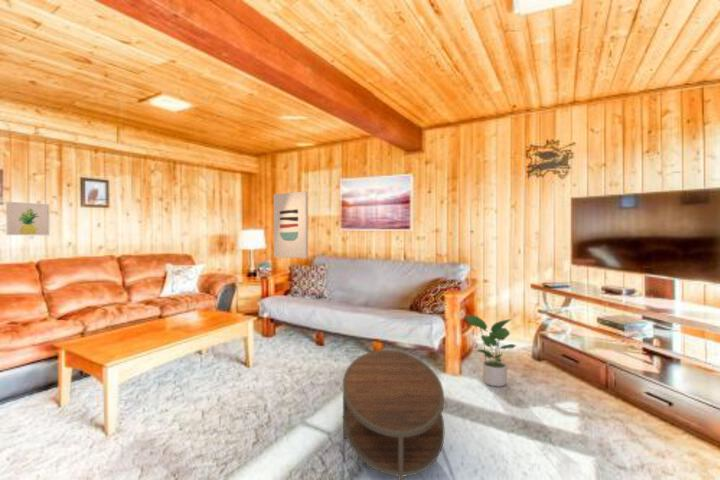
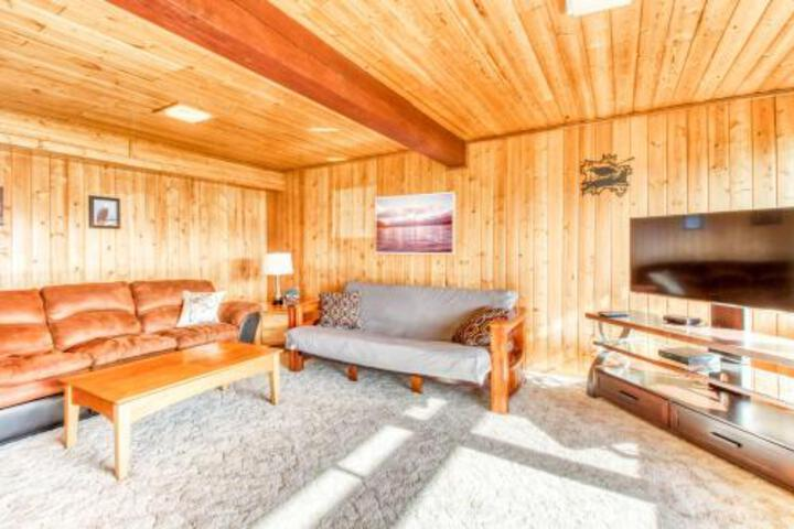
- wall art [5,201,50,236]
- coffee table [342,349,445,480]
- wall art [273,190,309,259]
- potted plant [464,314,518,387]
